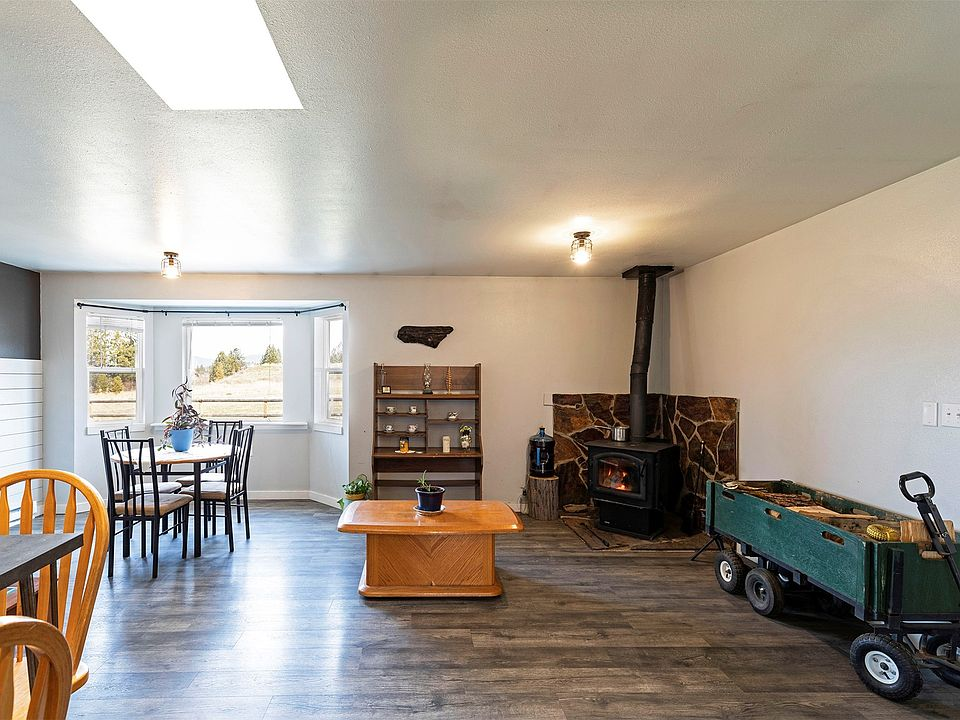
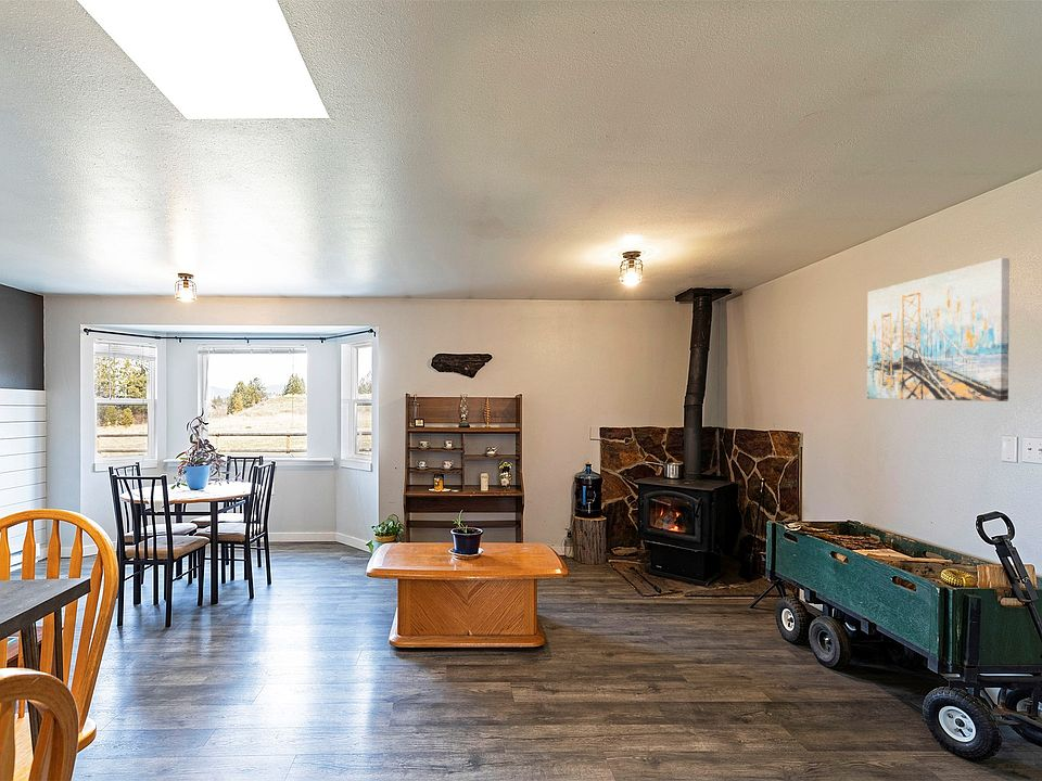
+ wall art [866,257,1011,402]
